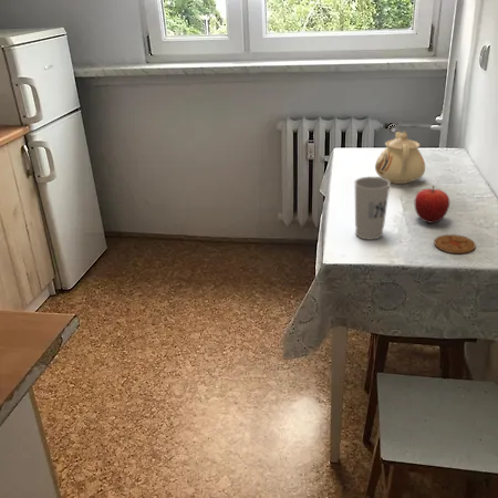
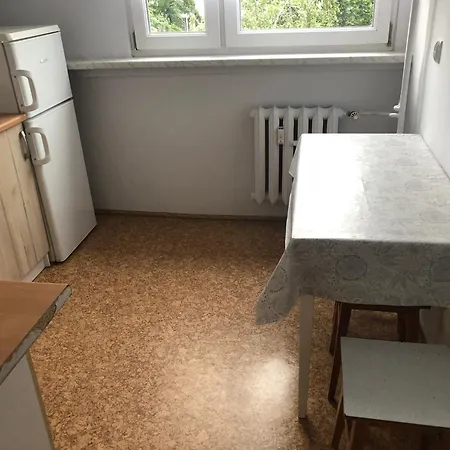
- fruit [414,185,450,225]
- cup [353,176,392,241]
- coaster [433,234,477,255]
- teapot [374,131,426,185]
